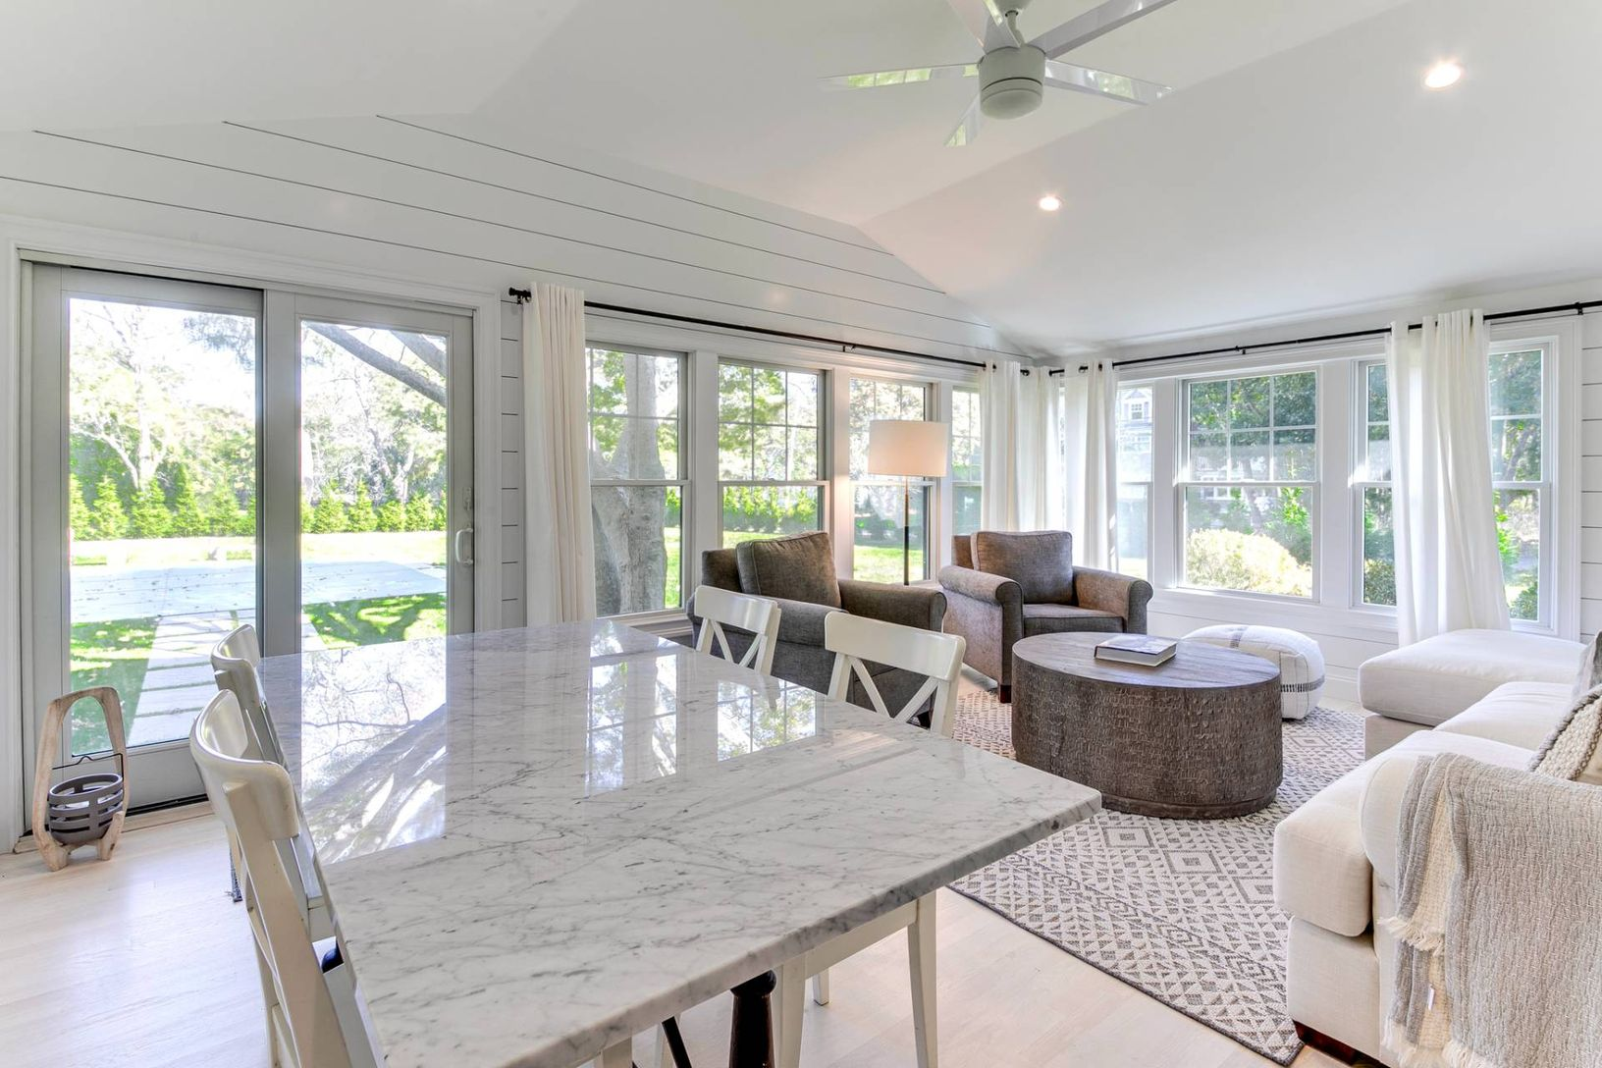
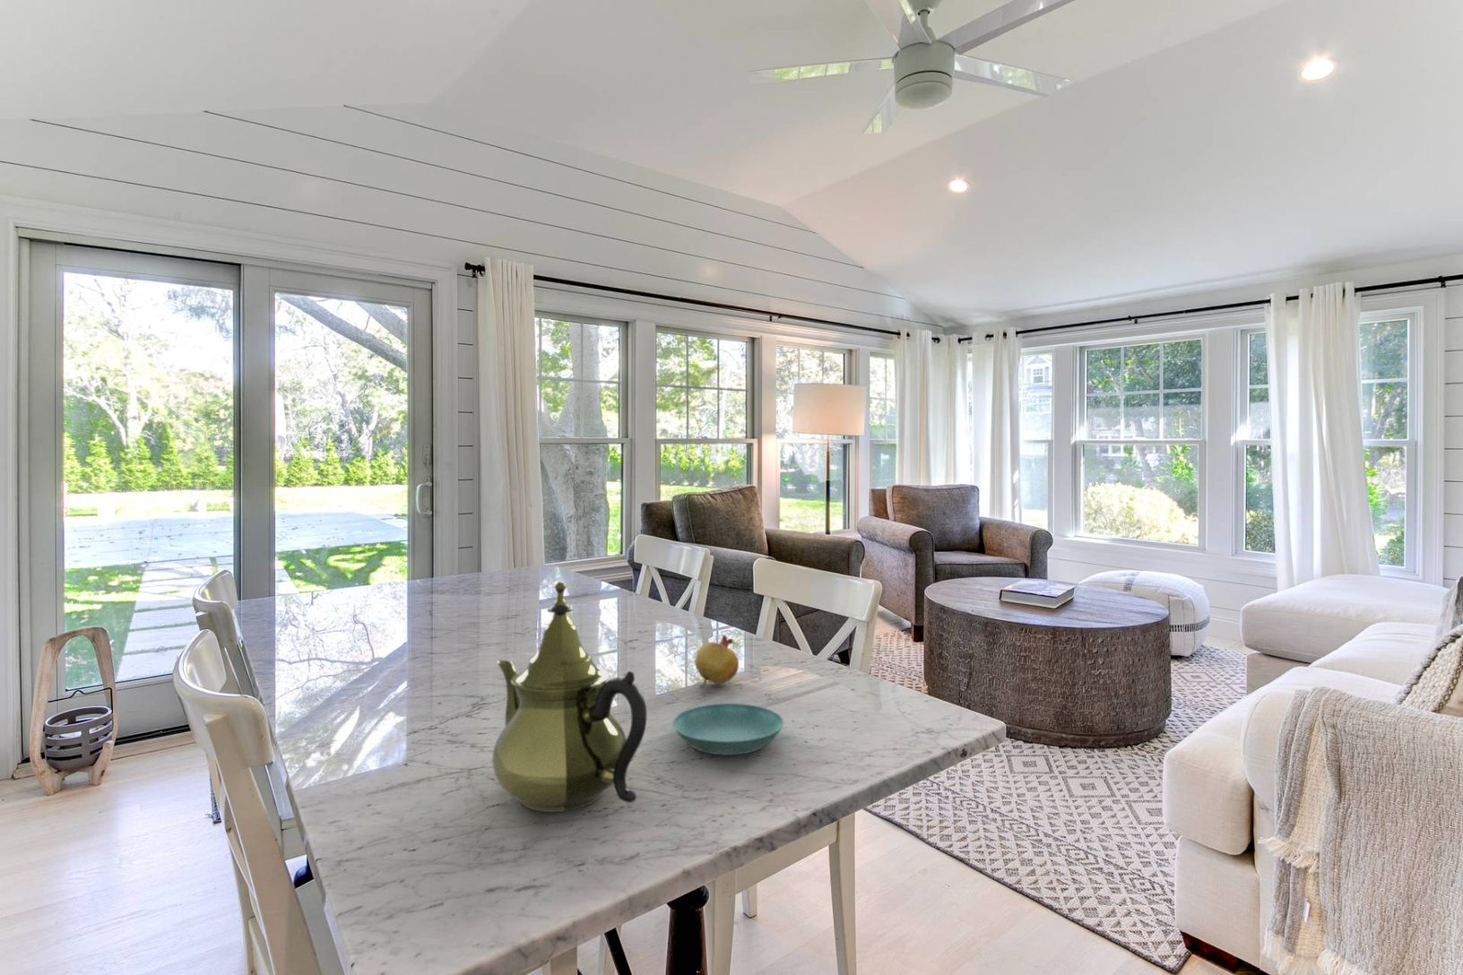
+ fruit [693,632,739,689]
+ saucer [672,703,785,755]
+ teapot [491,581,648,813]
